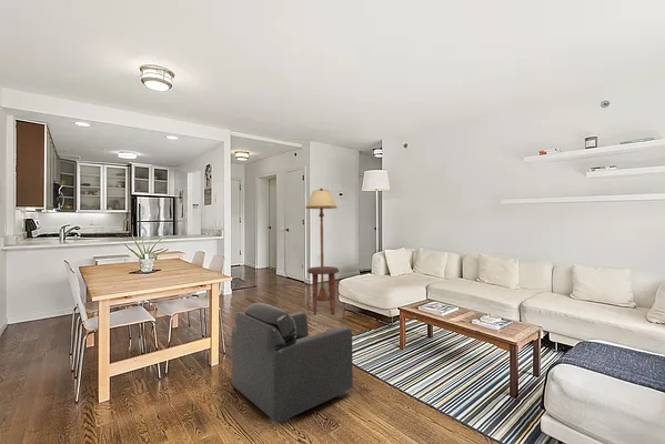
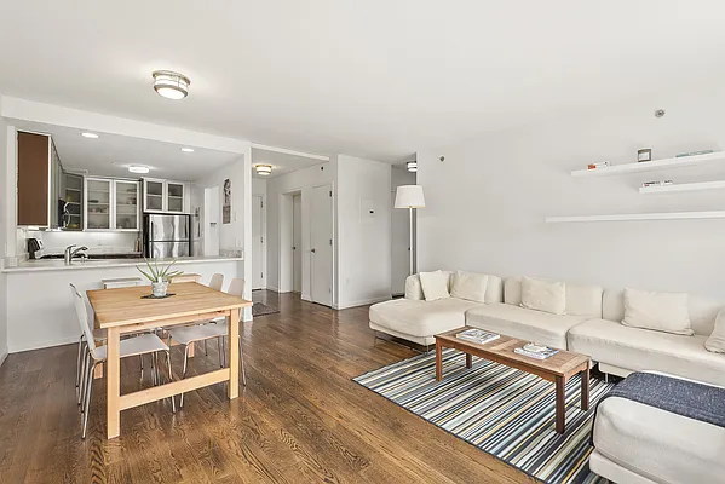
- floor lamp [304,188,339,302]
- side table [306,265,340,316]
- armchair [230,302,354,426]
